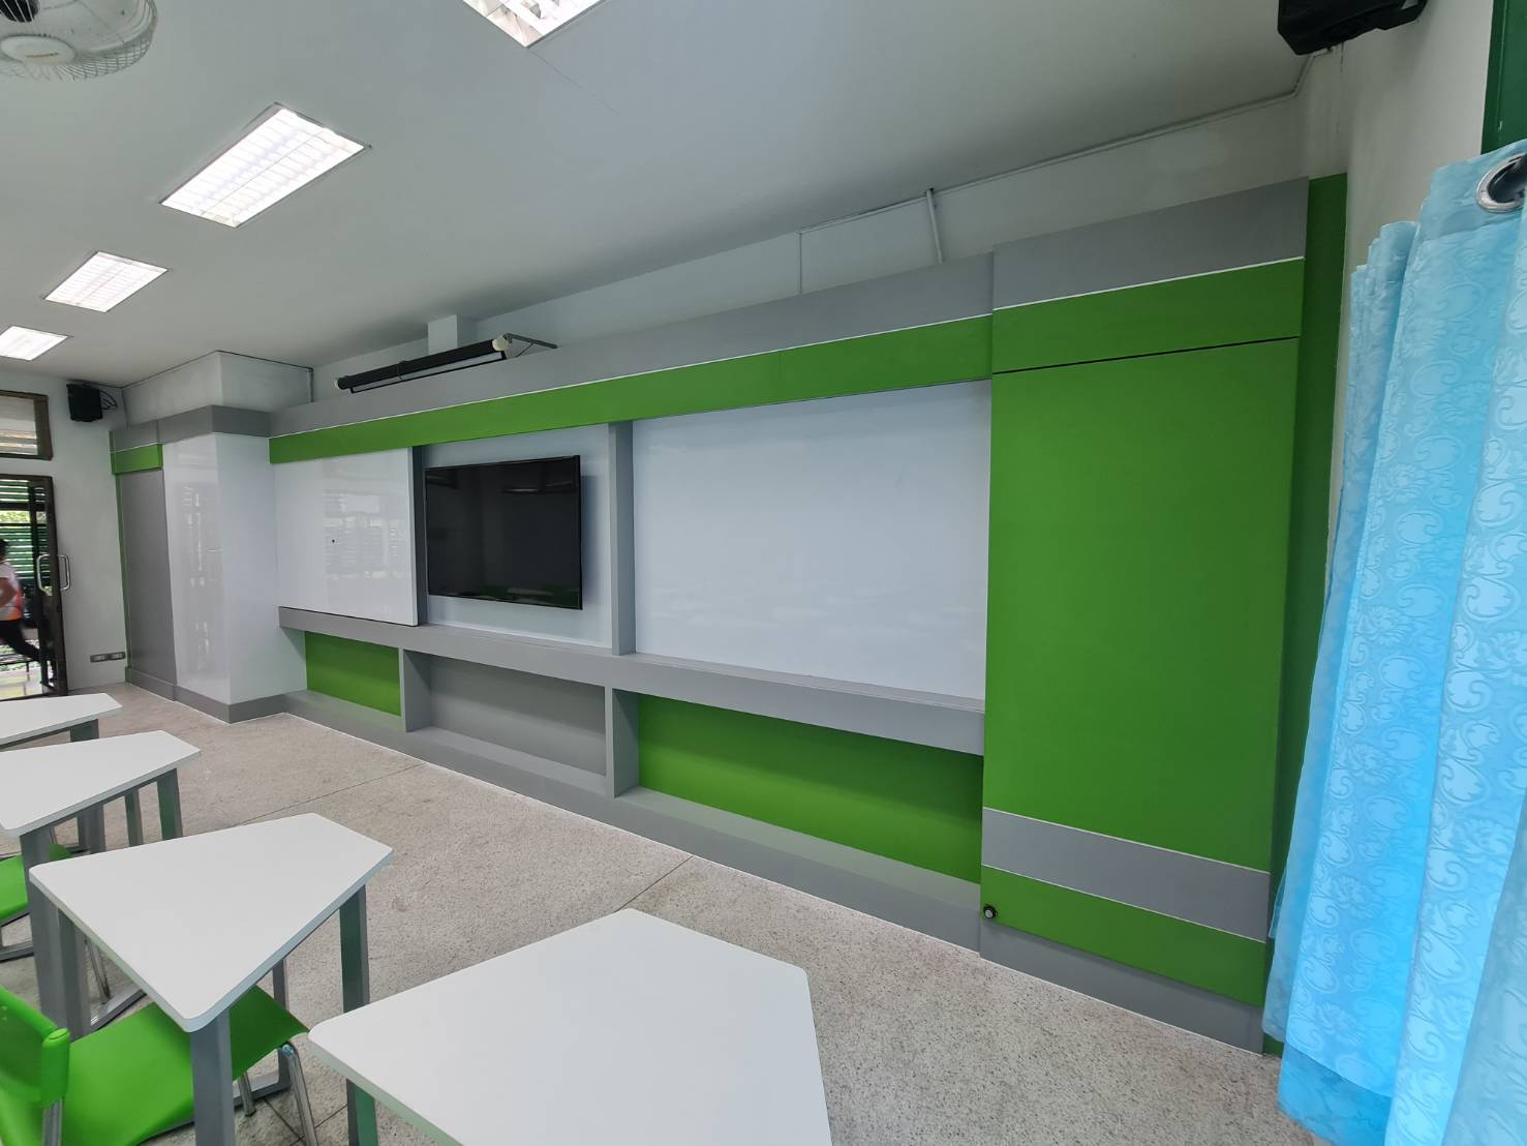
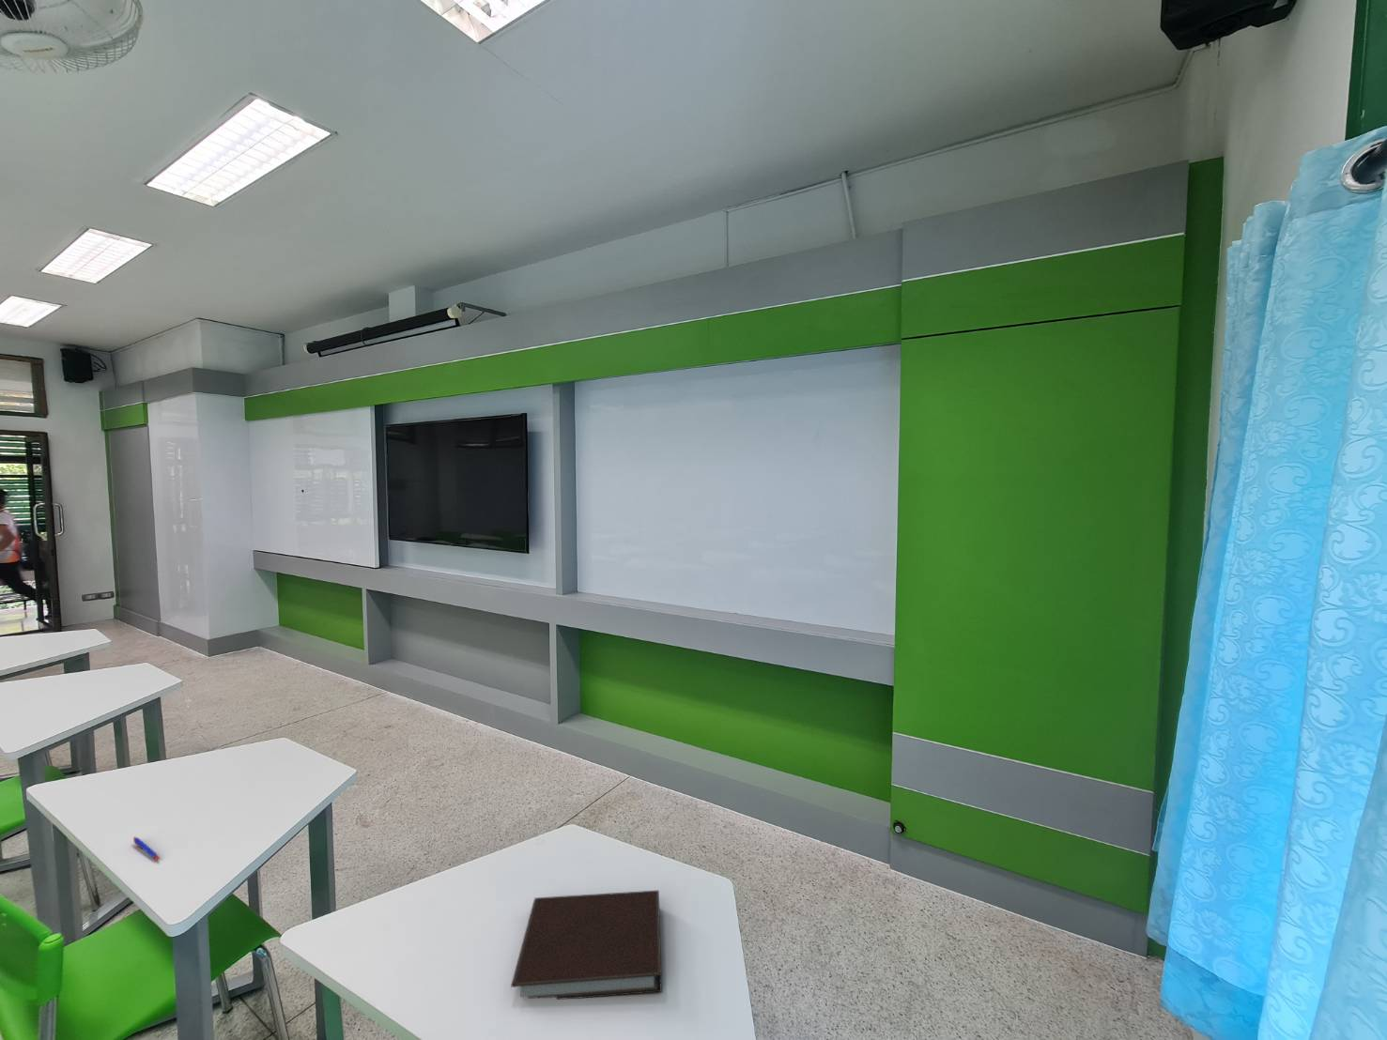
+ notebook [510,889,663,1001]
+ pen [132,837,161,861]
